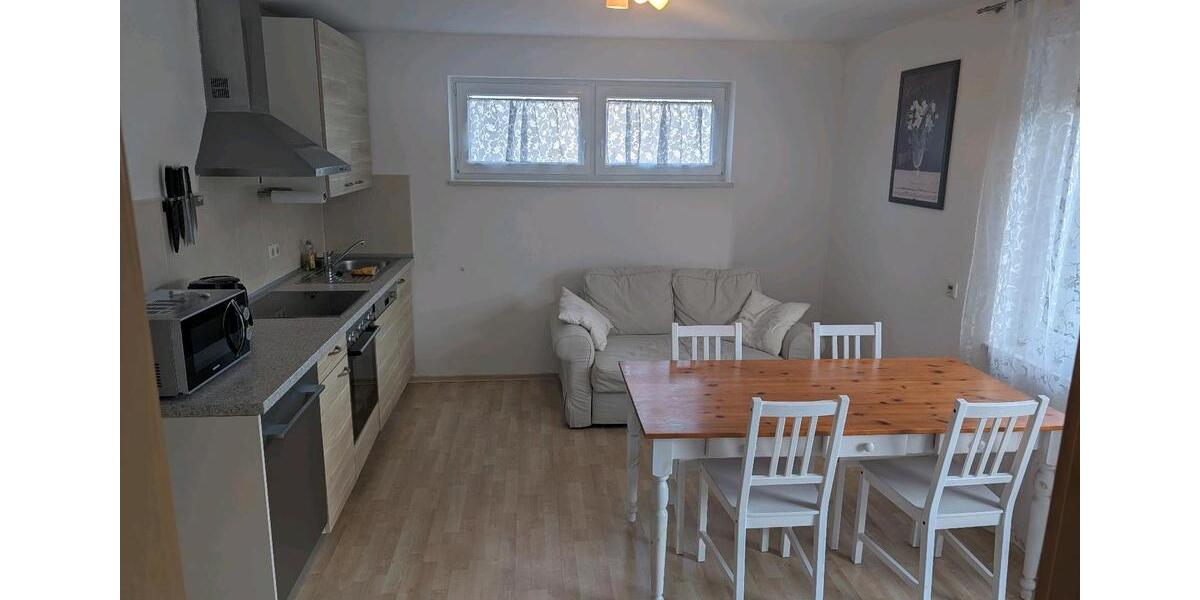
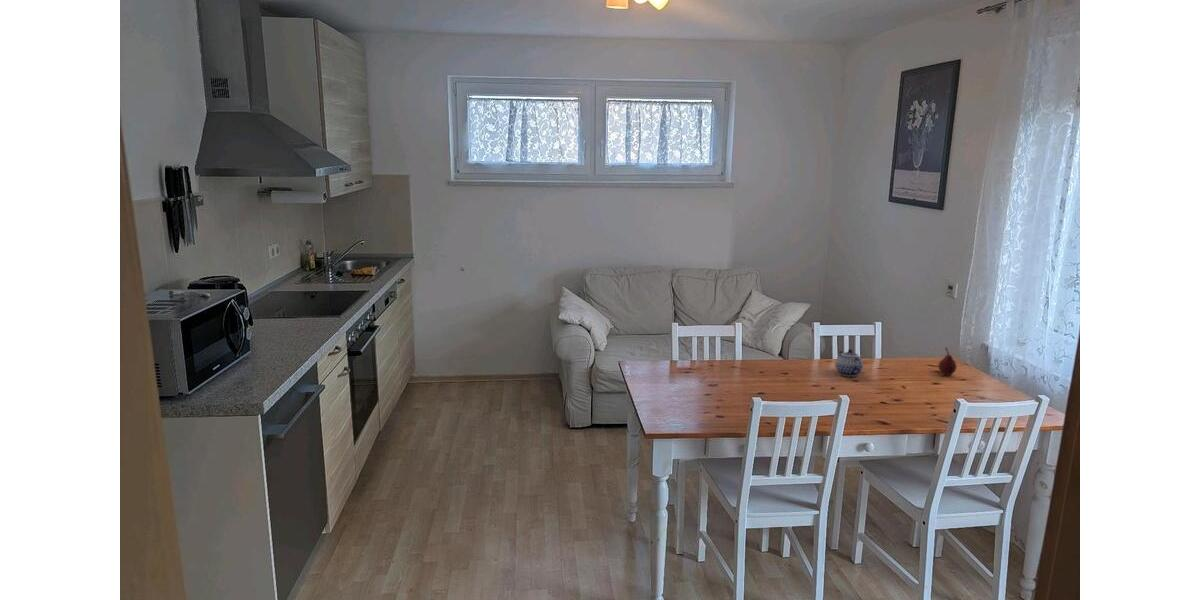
+ teapot [835,348,864,378]
+ fruit [937,346,957,376]
